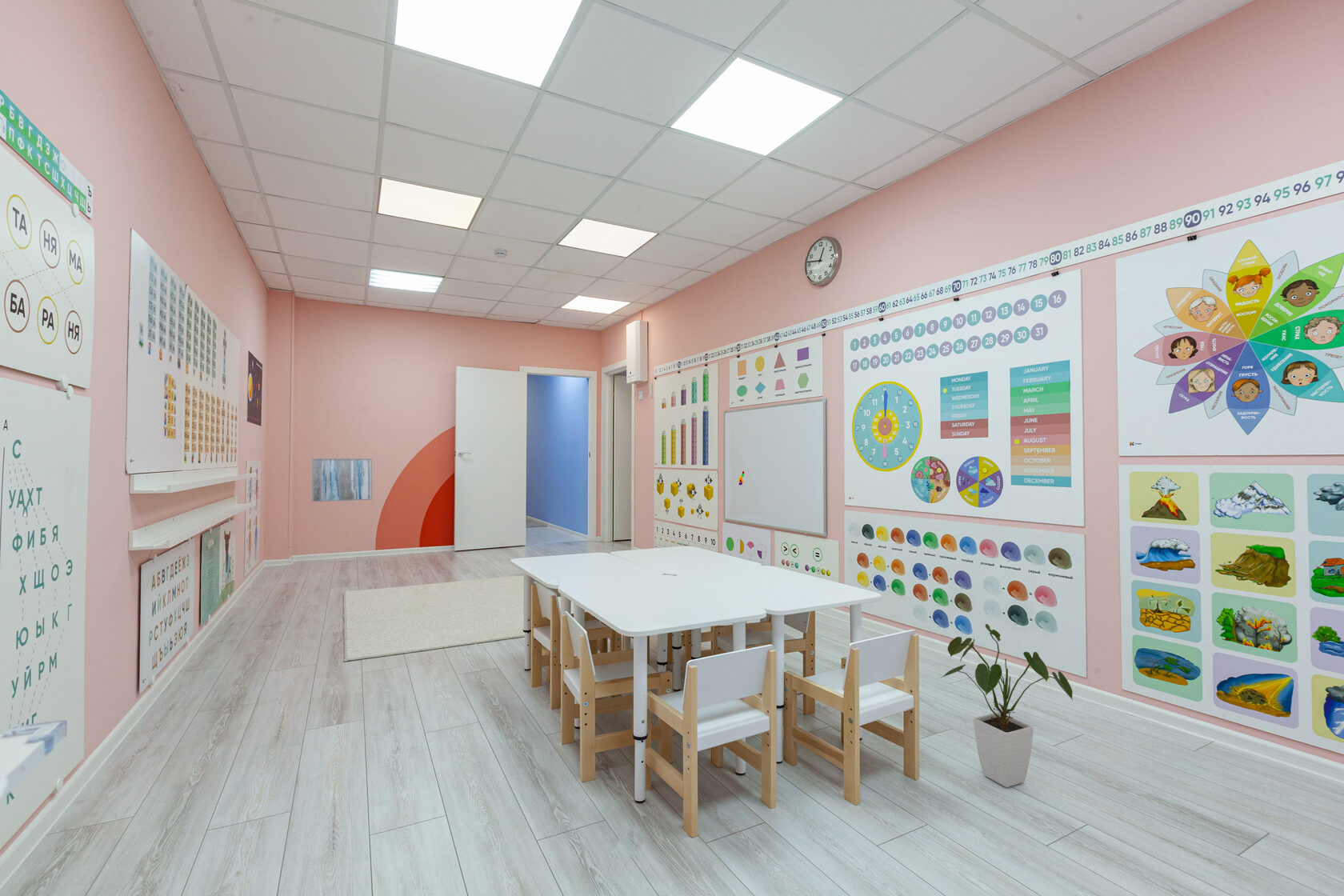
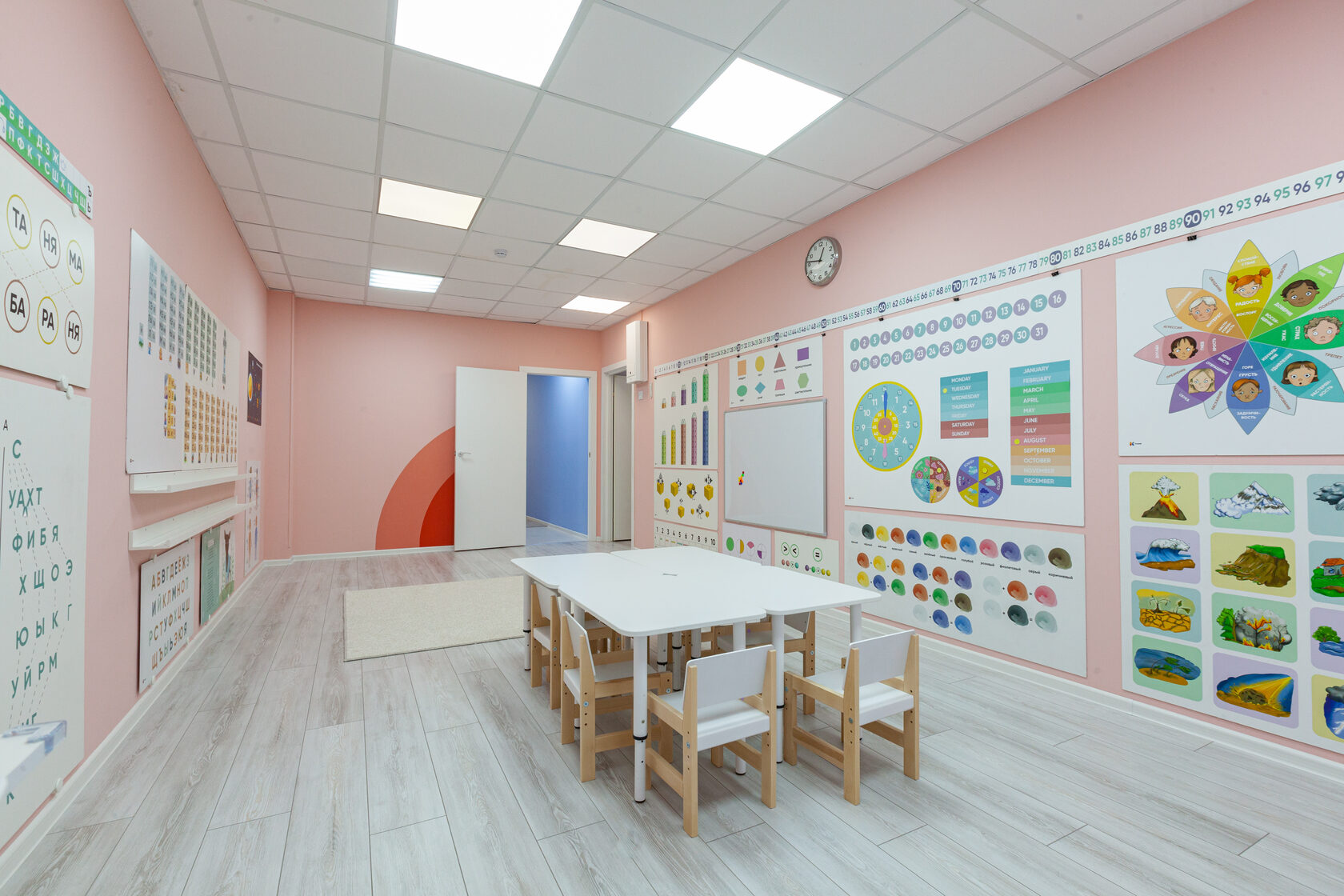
- house plant [941,623,1074,788]
- wall art [311,458,373,502]
